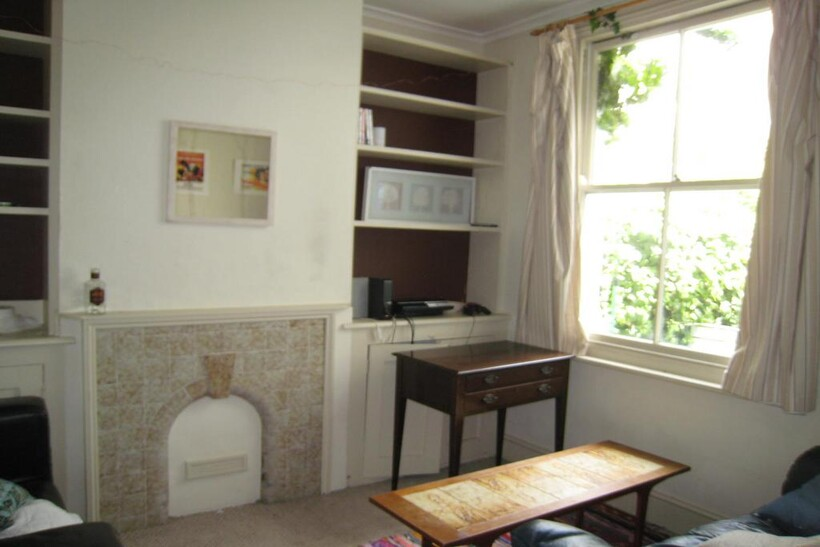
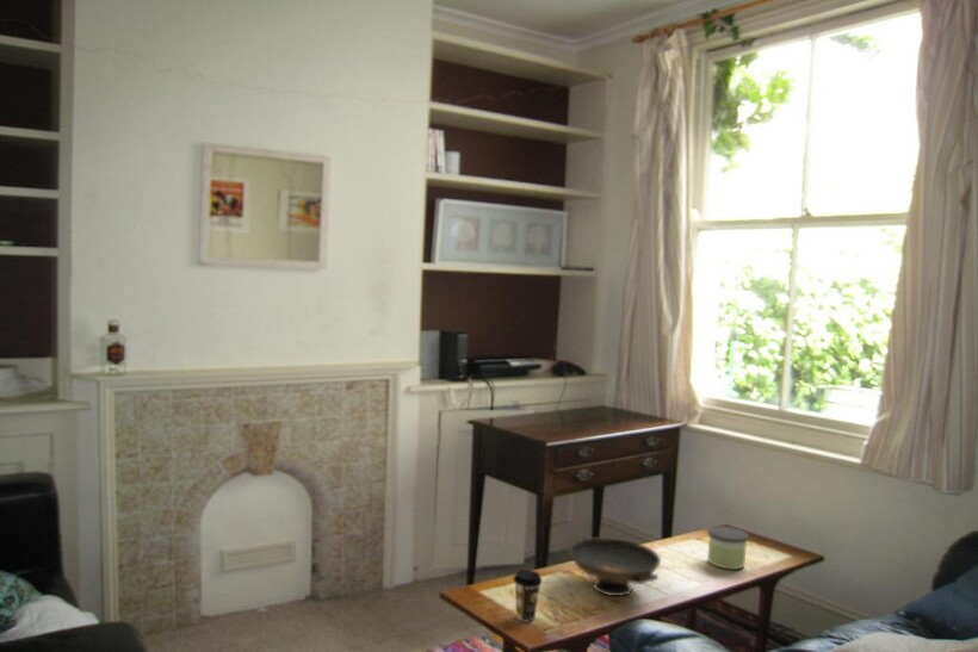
+ coffee cup [512,569,543,622]
+ decorative bowl [568,534,662,597]
+ candle [707,526,750,571]
